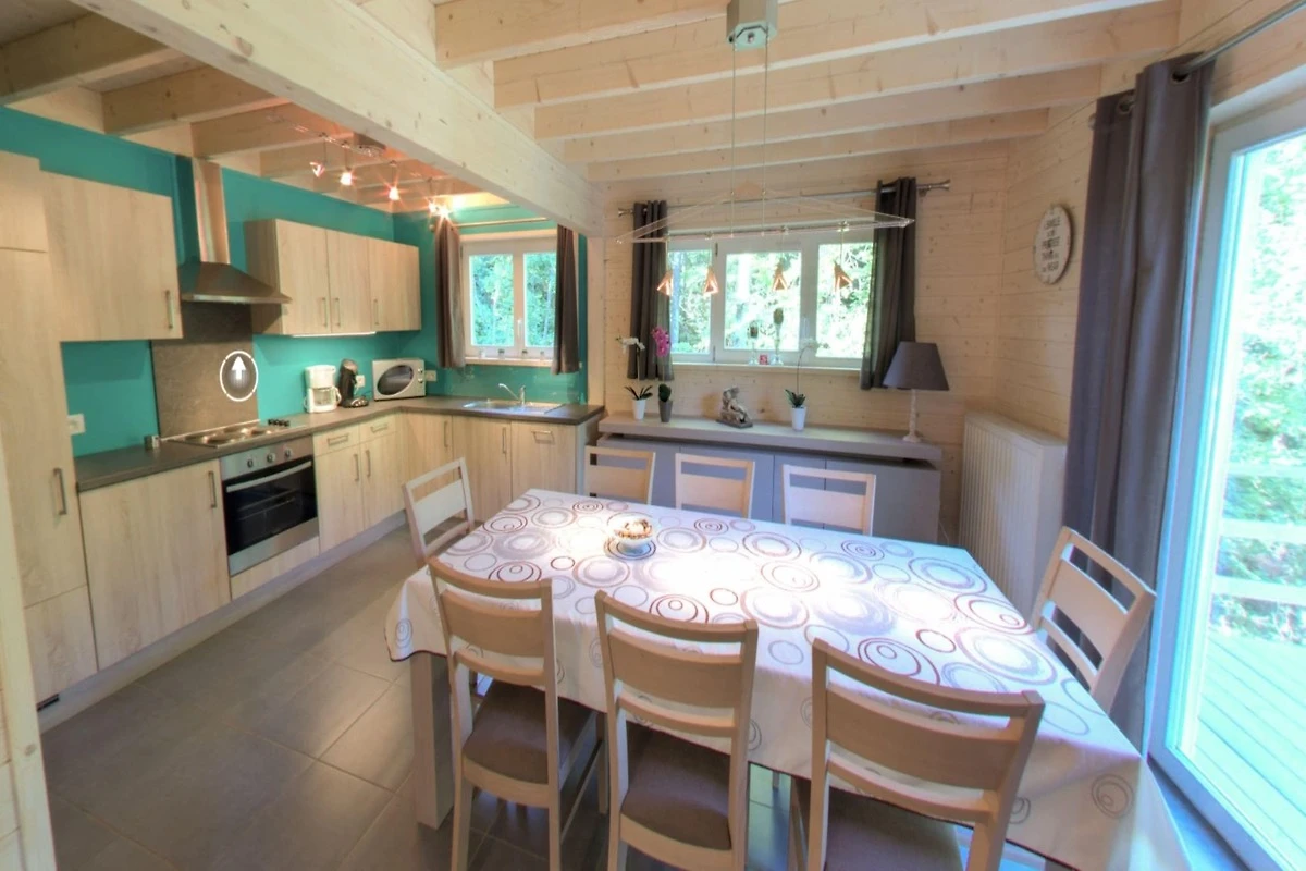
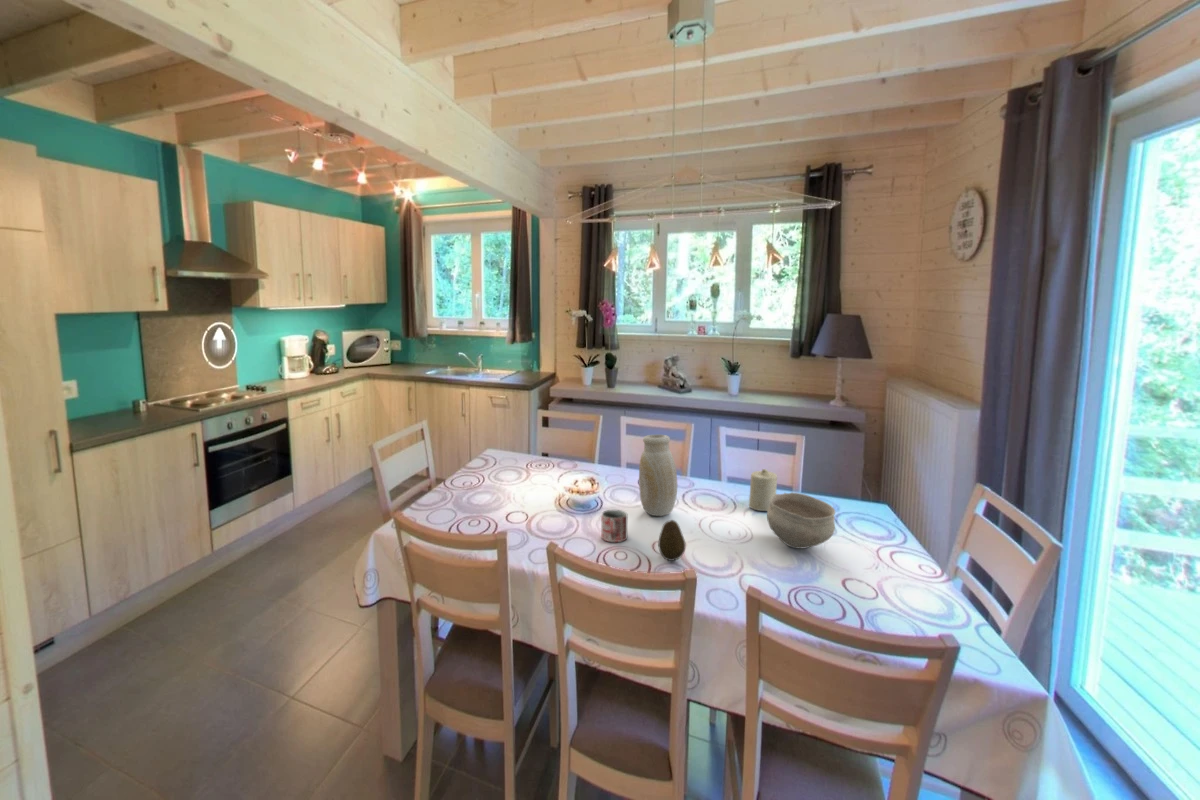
+ mug [600,509,628,543]
+ candle [748,468,778,512]
+ vase [638,434,678,517]
+ fruit [657,519,687,562]
+ bowl [766,491,836,550]
